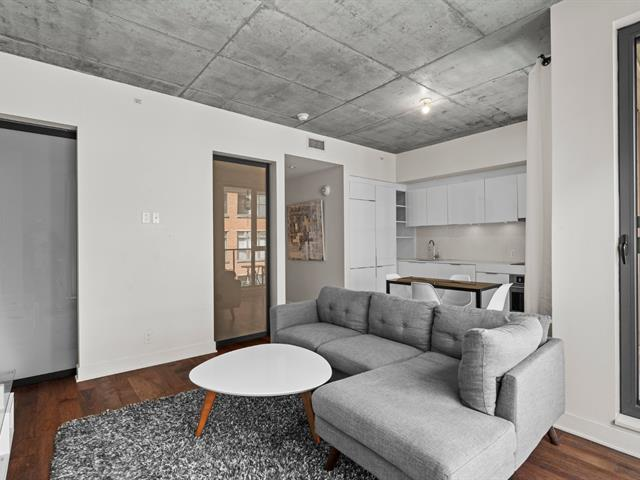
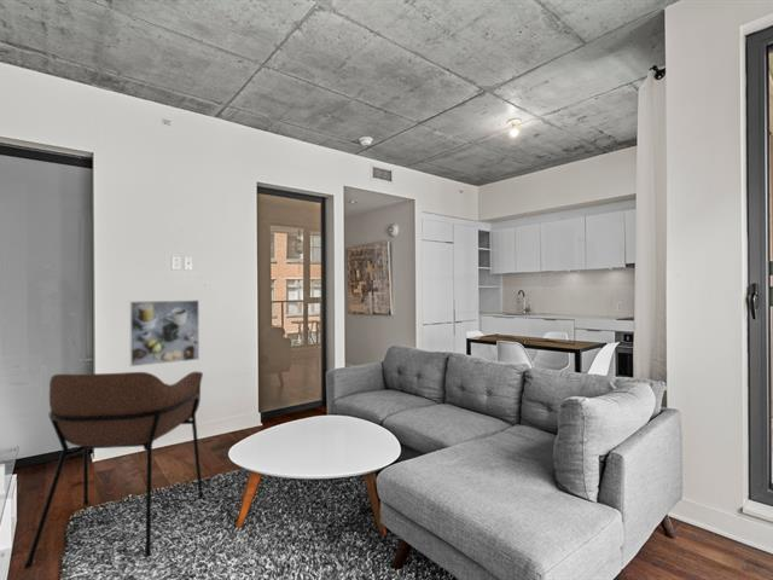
+ armchair [23,371,205,570]
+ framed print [128,298,200,367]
